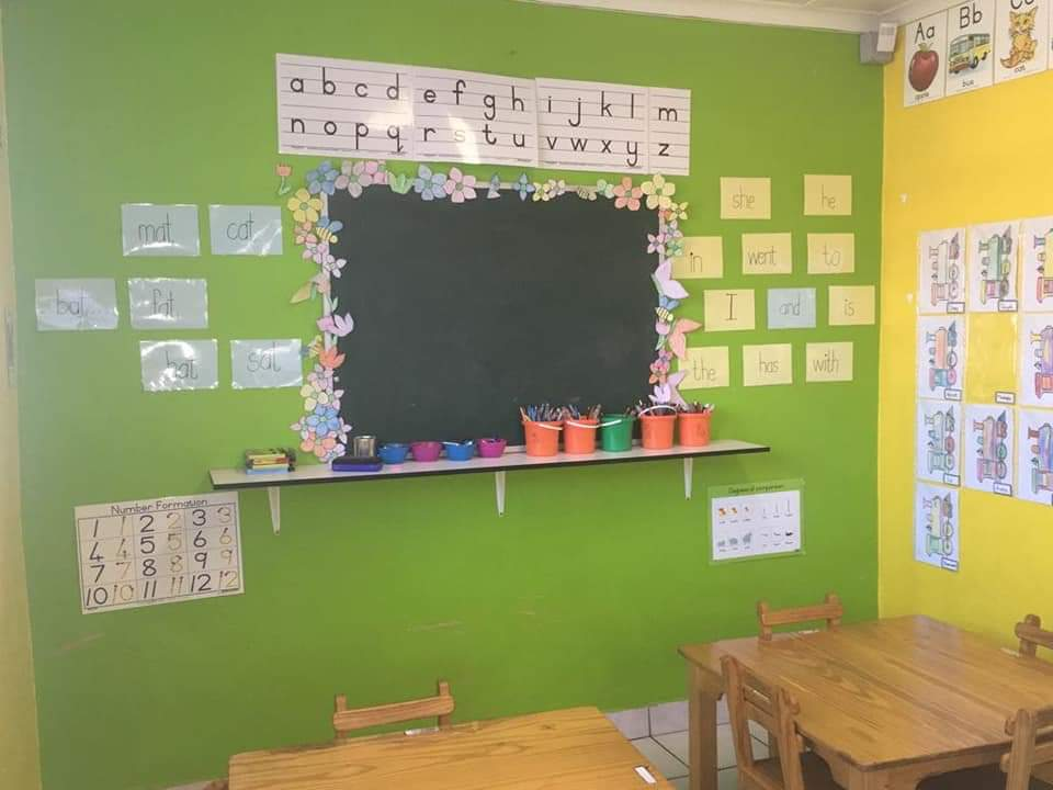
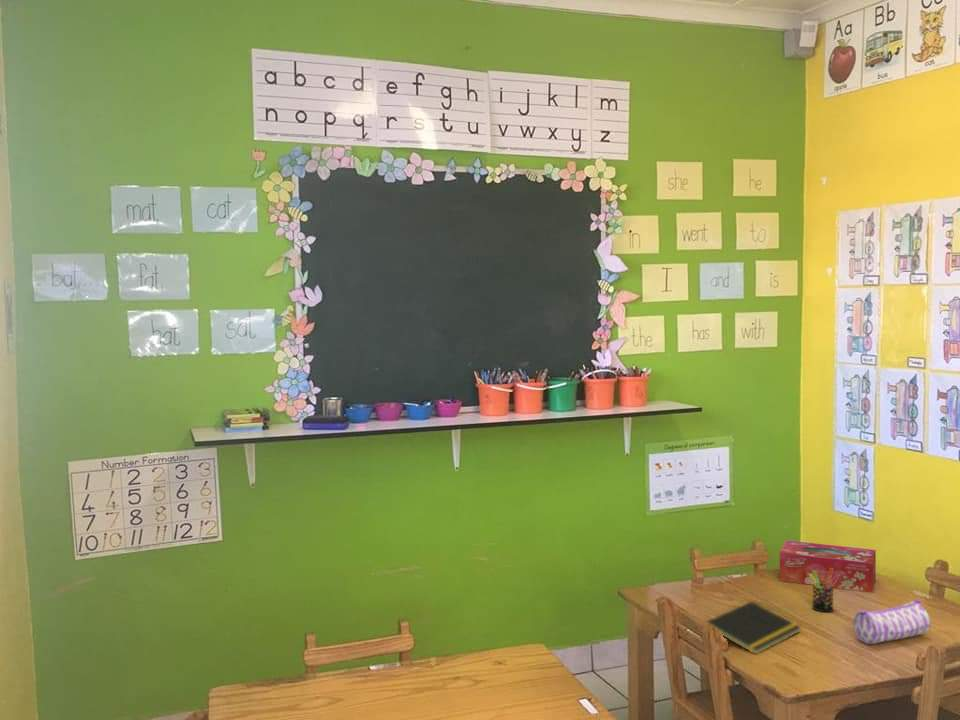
+ pencil case [853,599,932,645]
+ notepad [705,600,802,655]
+ pen holder [810,568,840,613]
+ tissue box [778,539,877,594]
